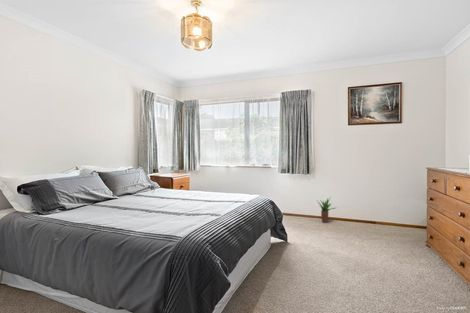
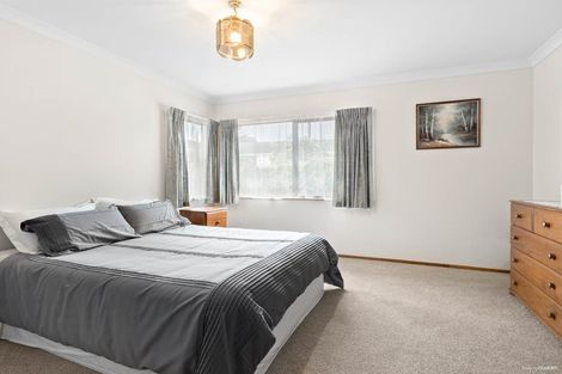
- potted plant [317,196,339,224]
